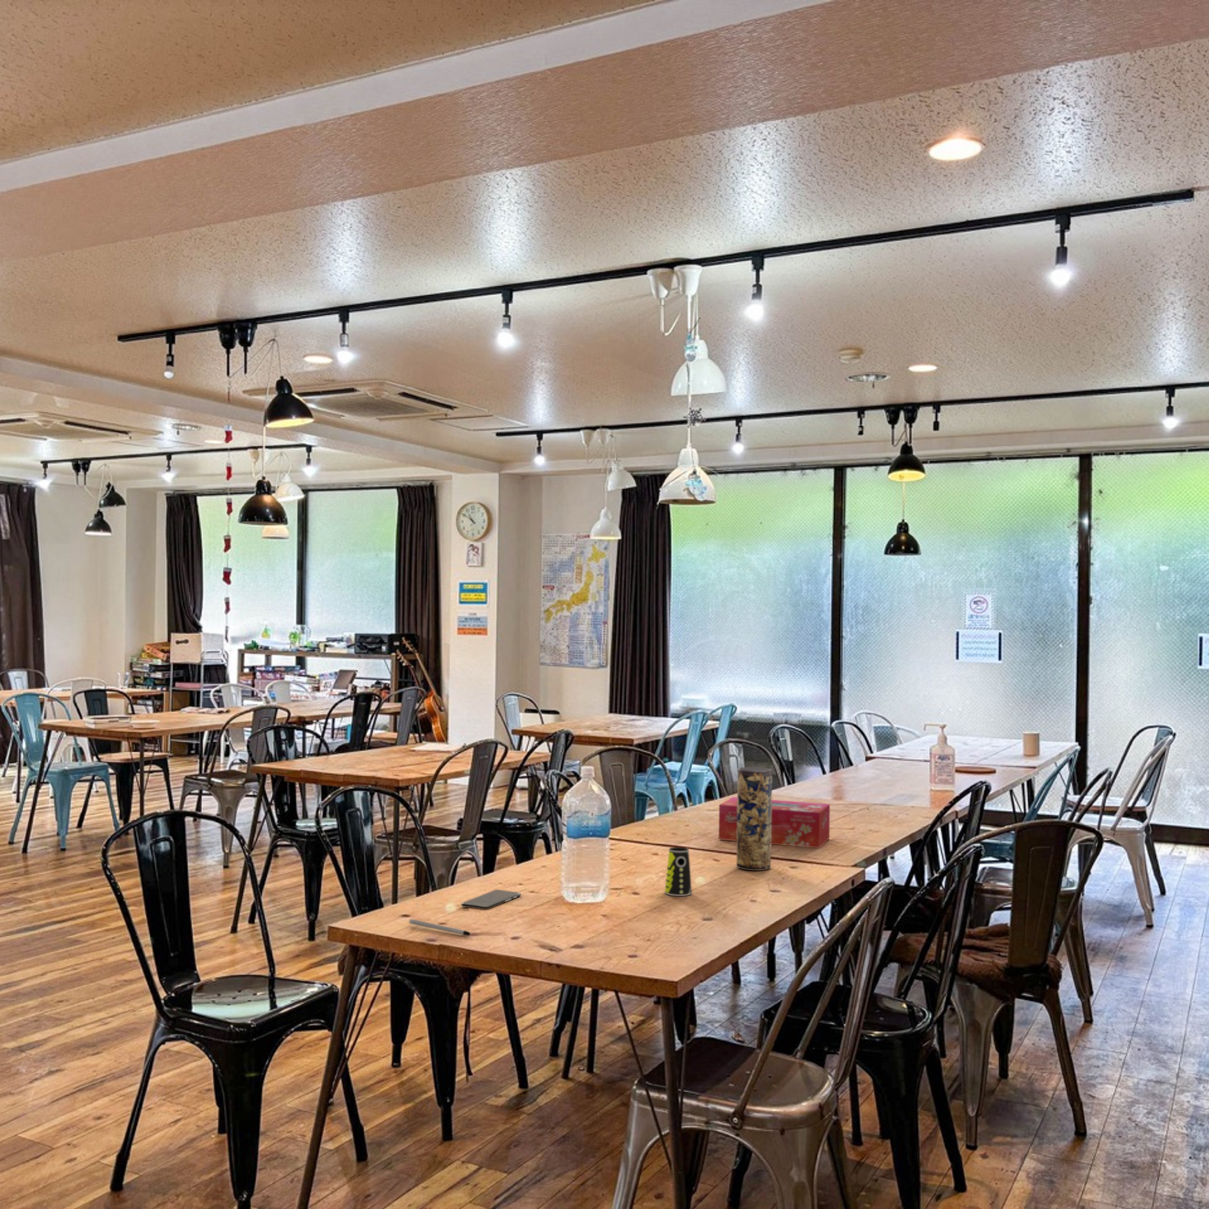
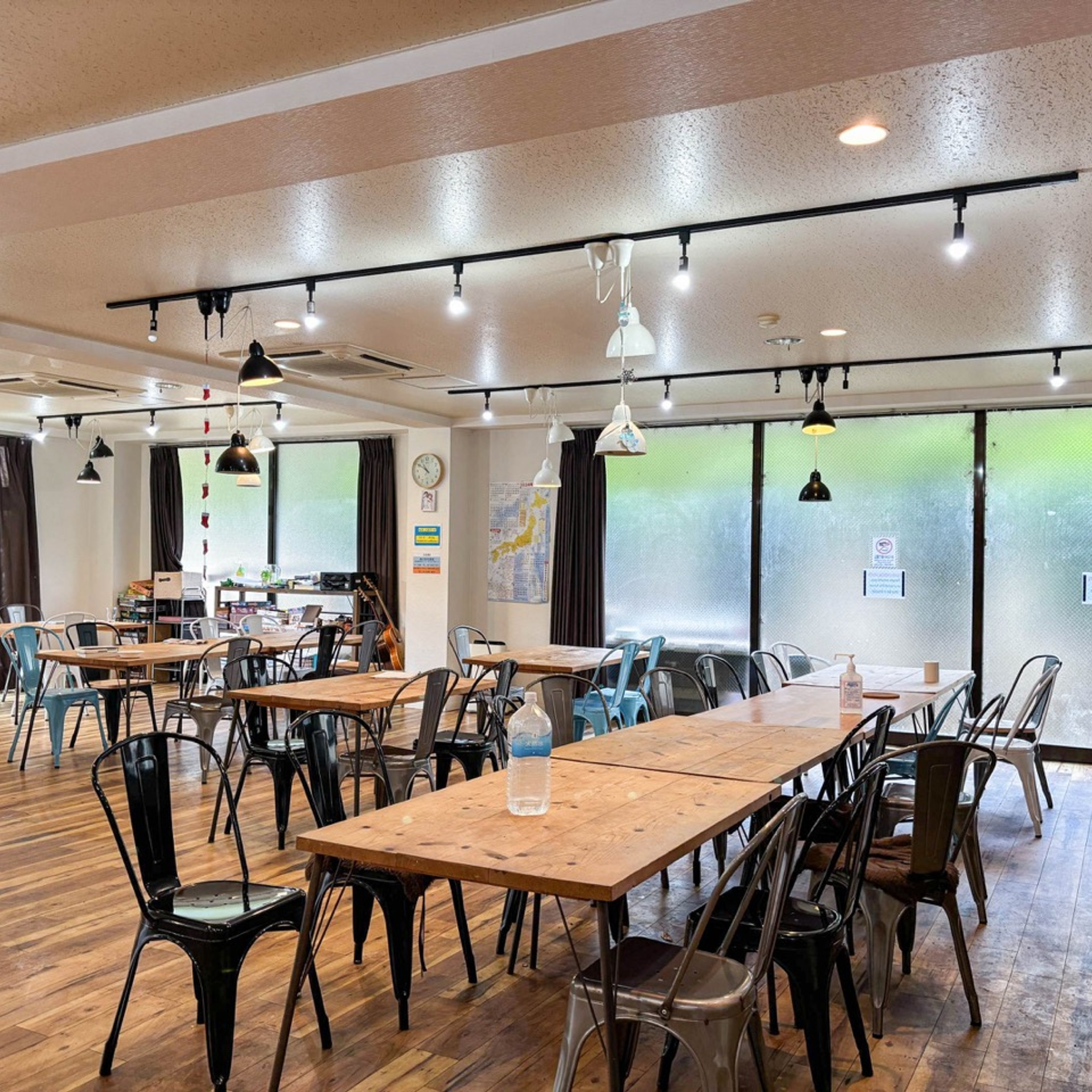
- smartphone [461,889,521,910]
- pen [409,919,473,936]
- cup [664,847,692,897]
- vase [736,766,773,871]
- tissue box [719,796,830,848]
